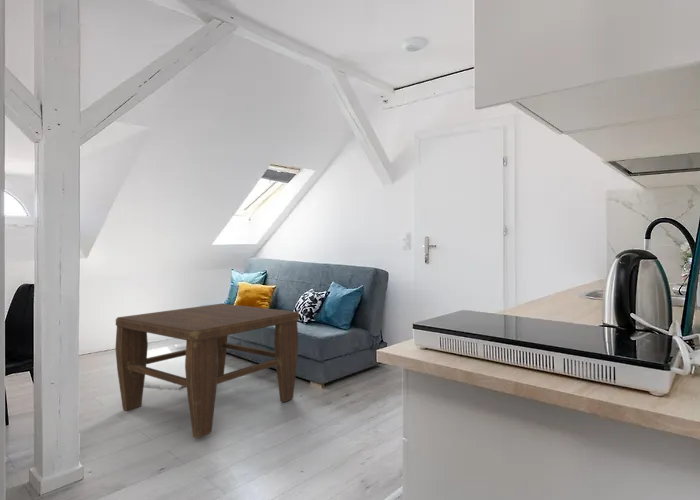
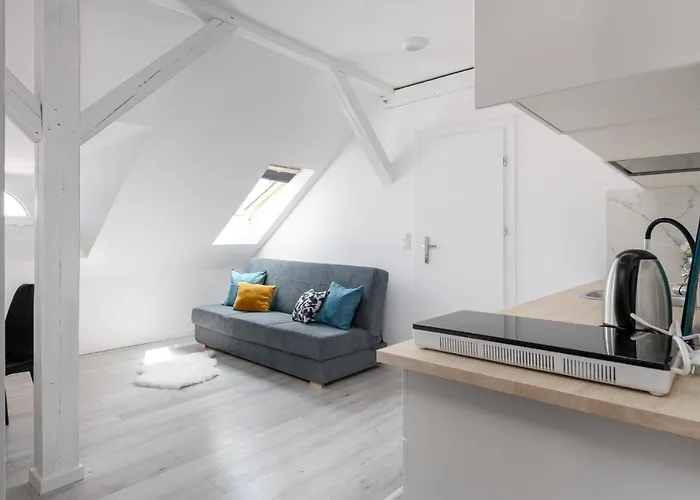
- coffee table [114,303,300,440]
